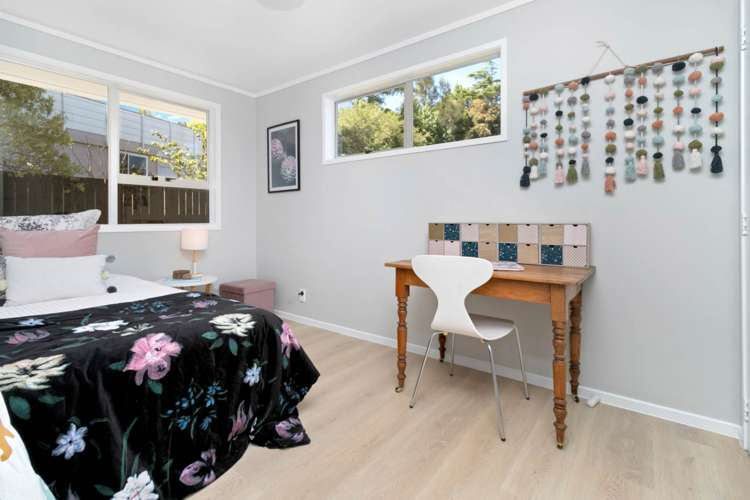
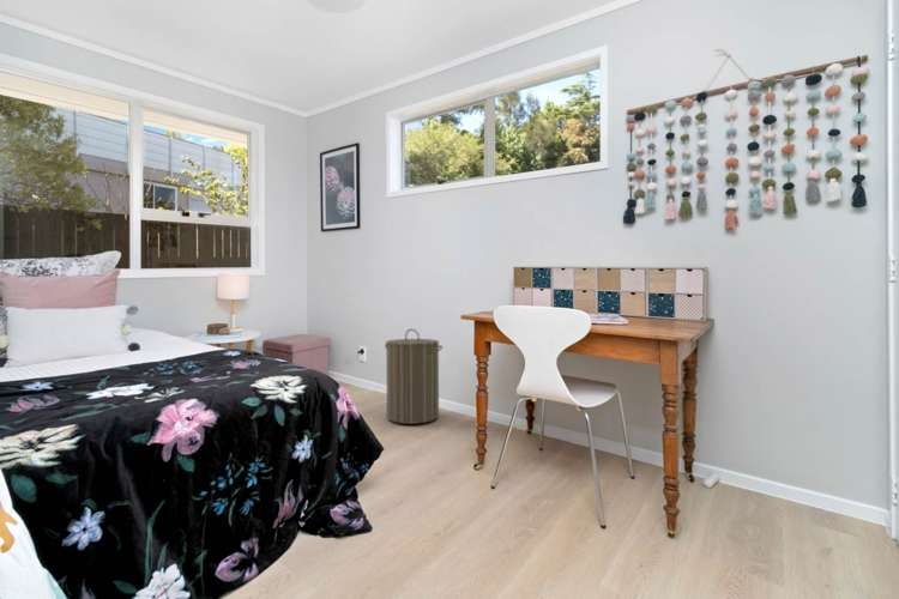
+ laundry hamper [384,328,444,425]
